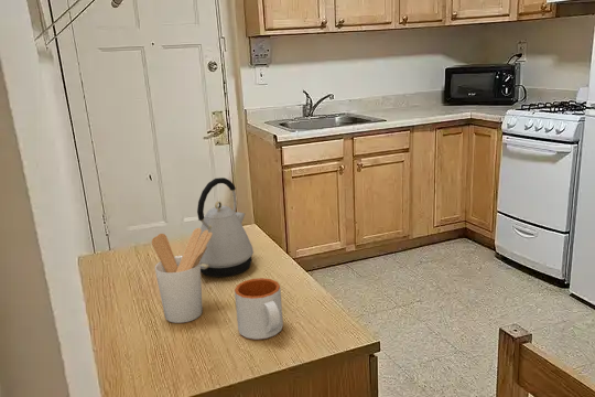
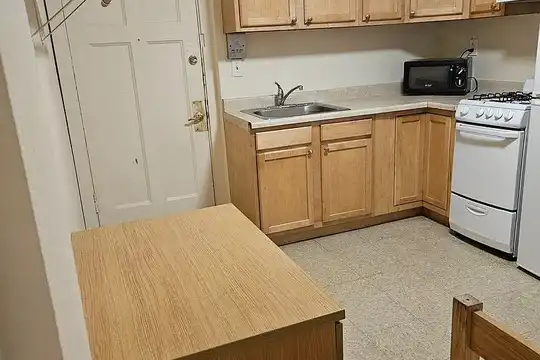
- kettle [196,176,255,278]
- mug [234,277,284,341]
- utensil holder [151,227,213,324]
